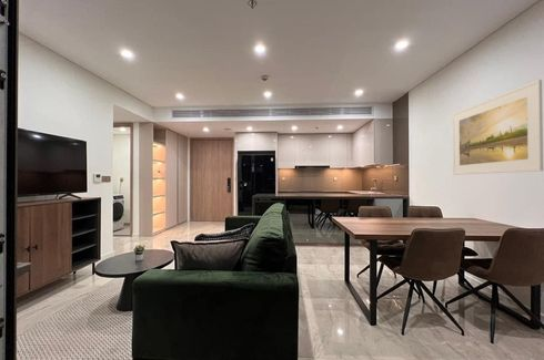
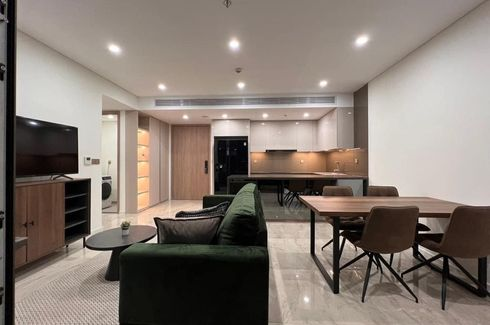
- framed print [452,79,544,176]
